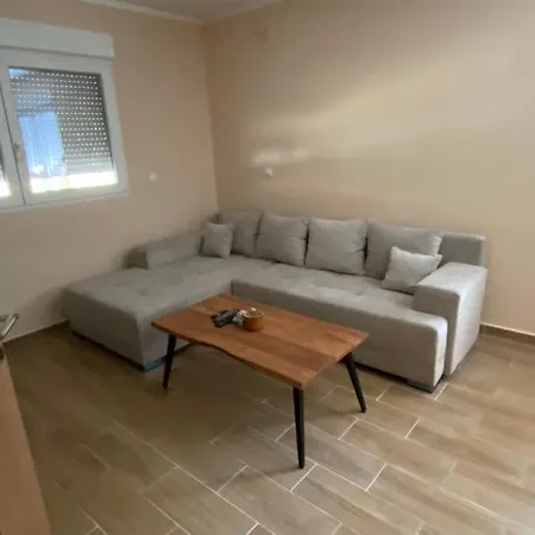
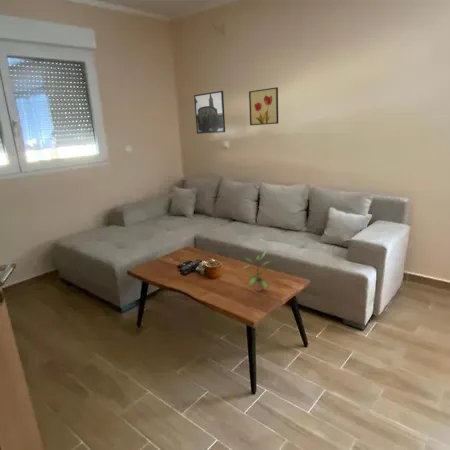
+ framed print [193,90,226,135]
+ wall art [248,86,279,126]
+ potted plant [241,250,274,292]
